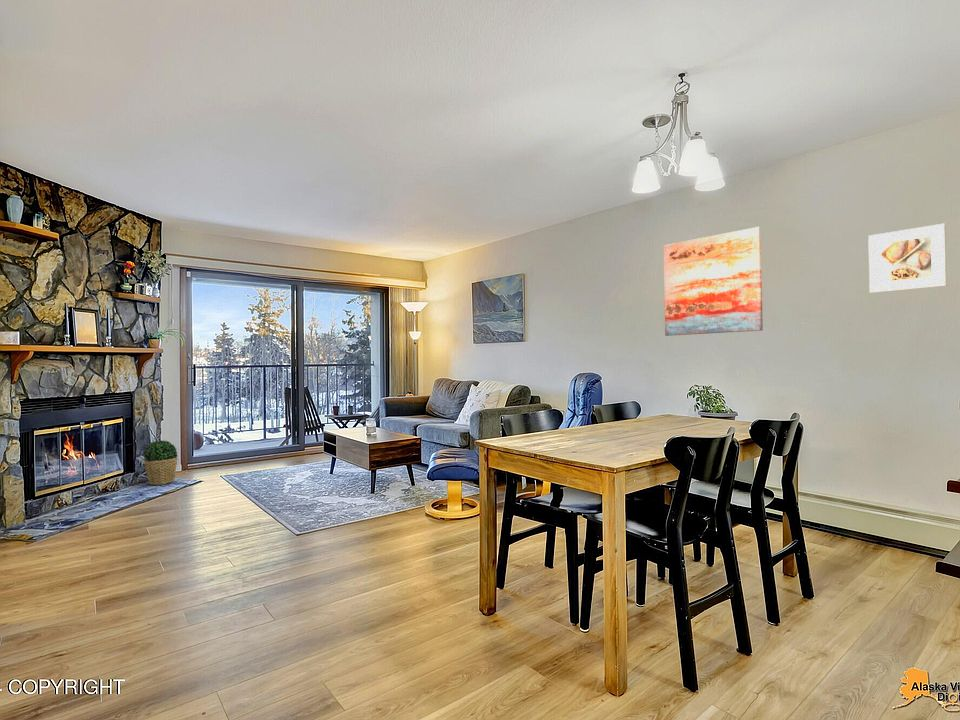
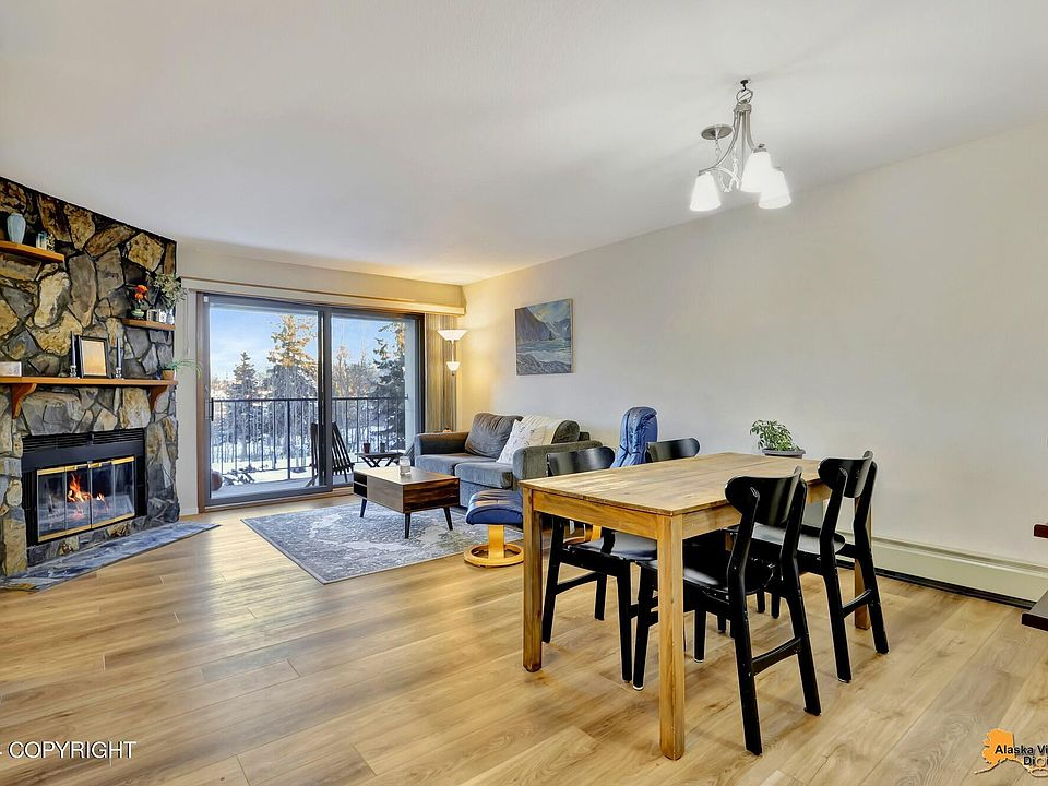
- potted plant [143,439,179,486]
- wall art [663,226,764,337]
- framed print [867,223,948,294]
